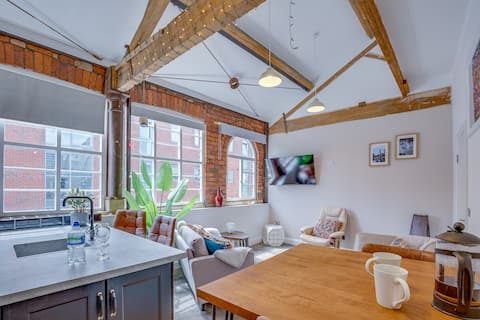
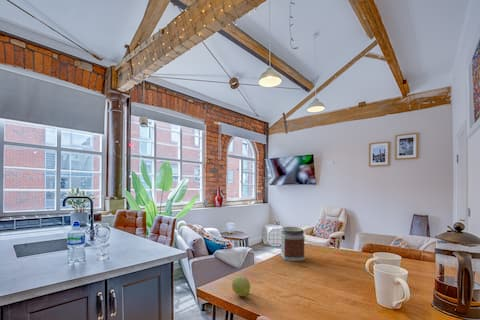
+ fruit [231,275,251,297]
+ jar [280,226,306,262]
